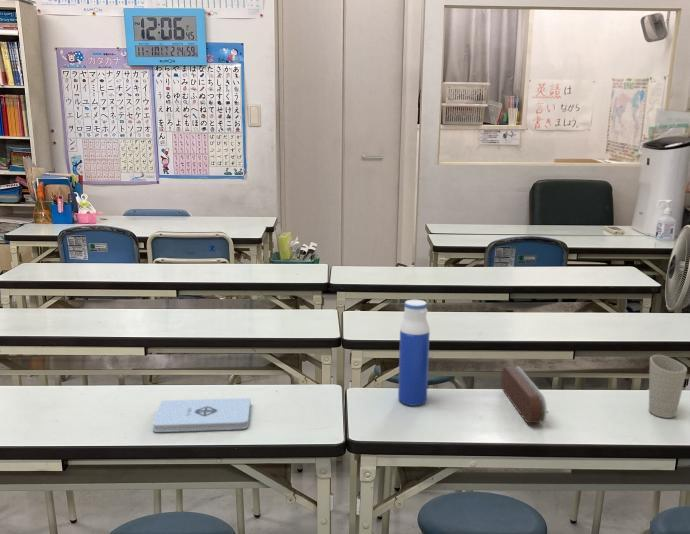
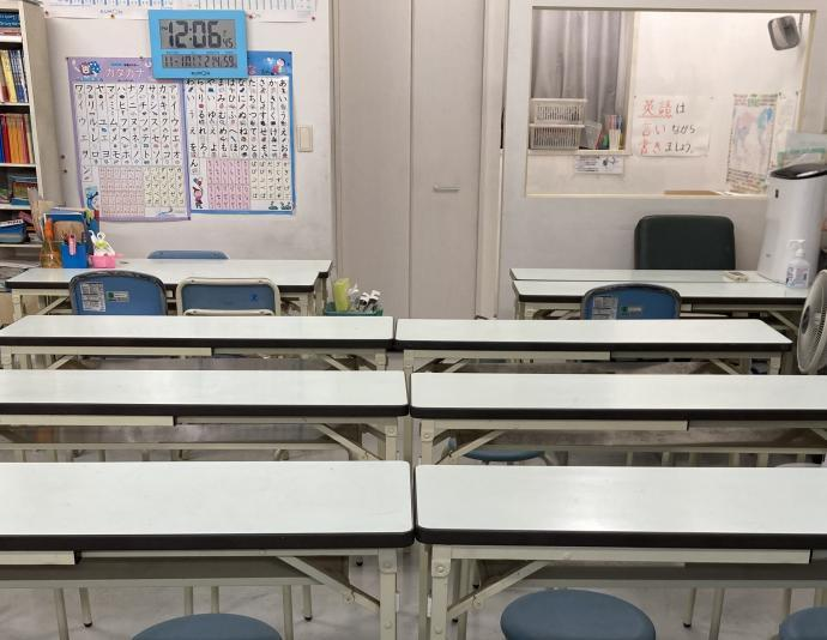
- pencil case [500,365,549,424]
- water bottle [397,299,431,407]
- cup [648,354,688,419]
- notepad [151,397,252,433]
